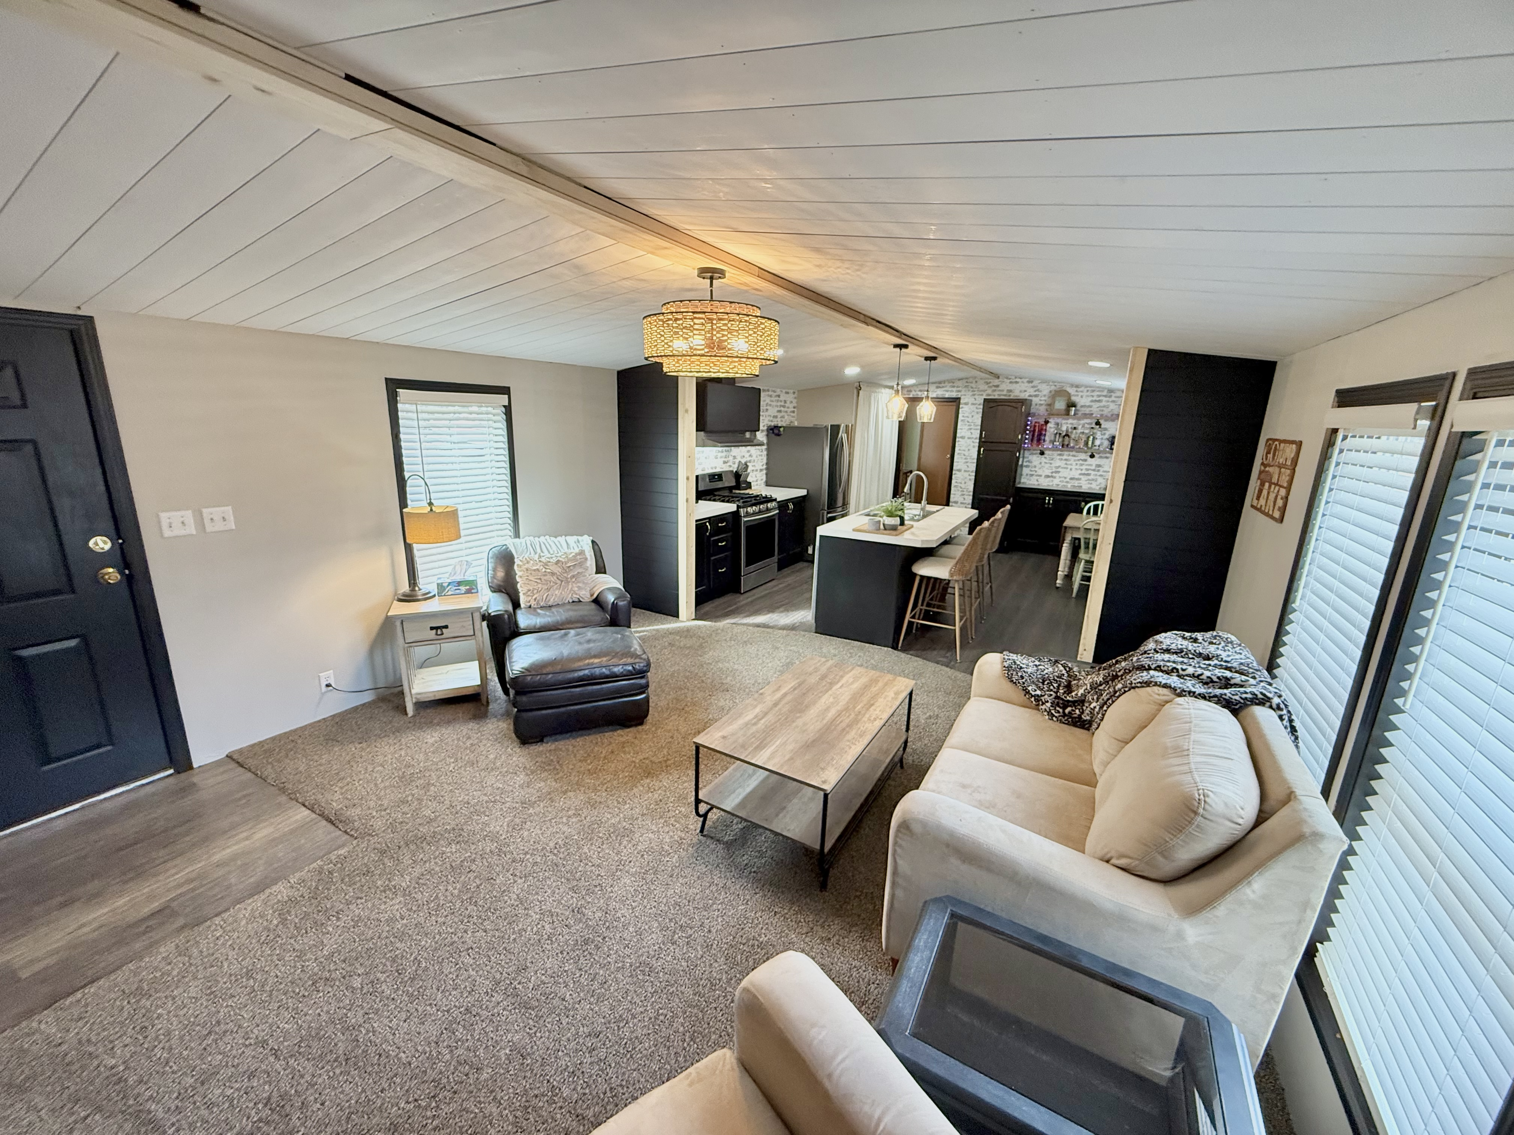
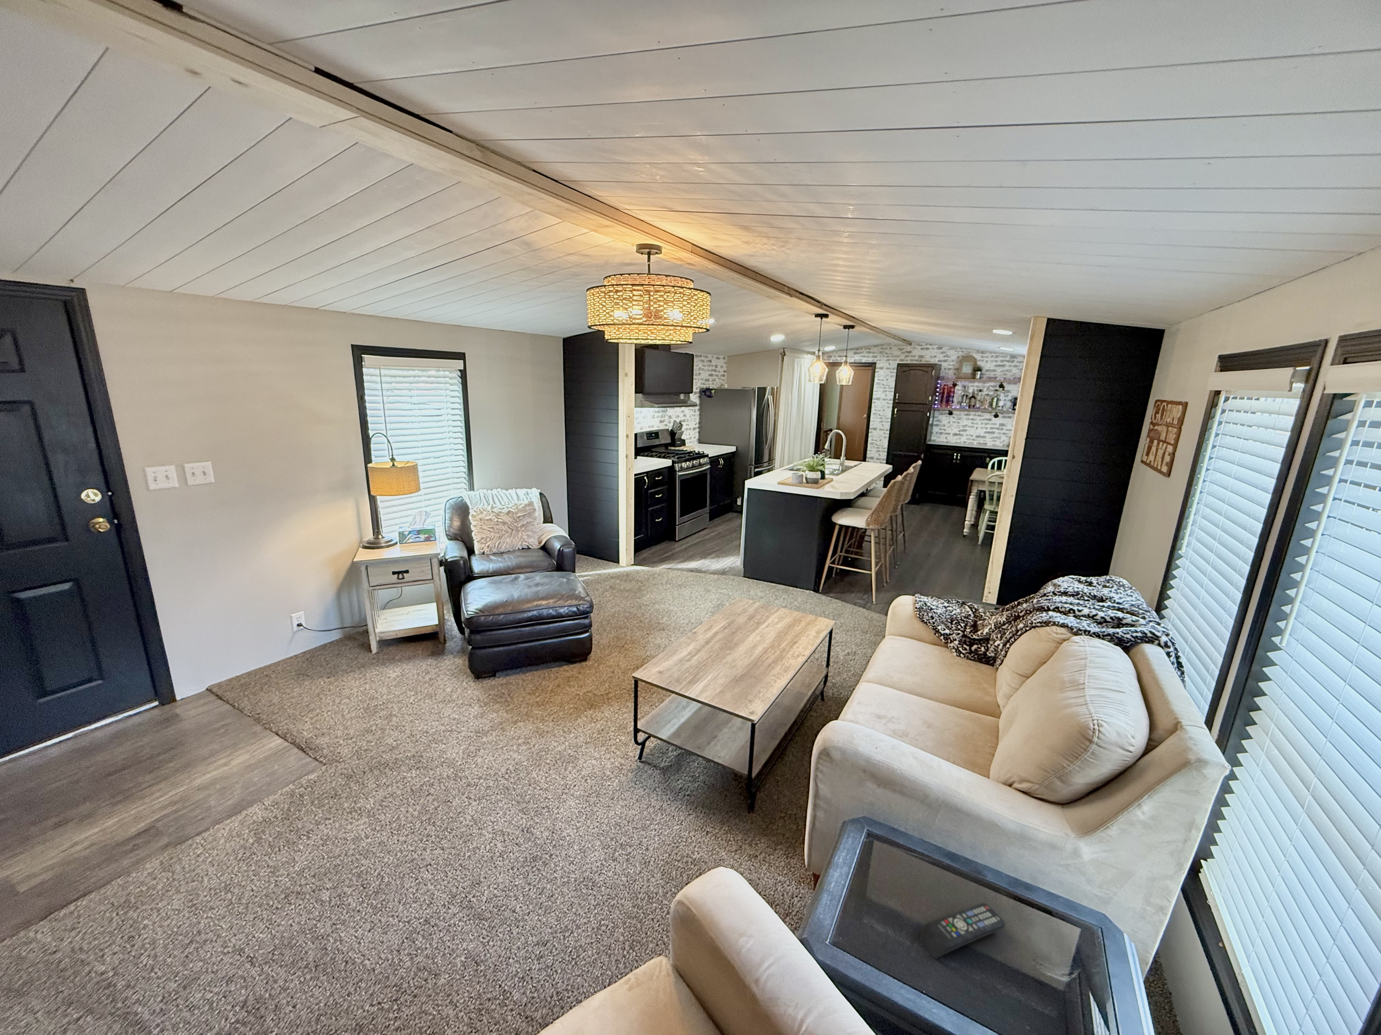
+ remote control [920,902,1006,959]
